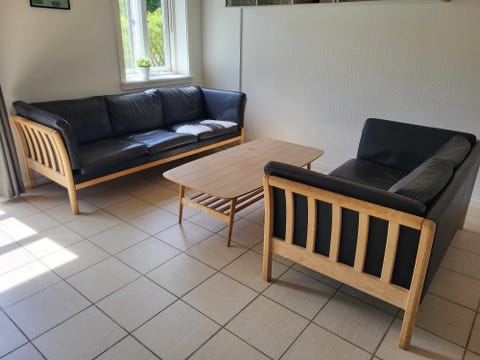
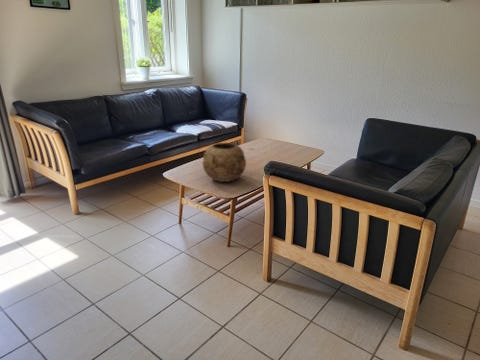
+ decorative bowl [201,142,247,183]
